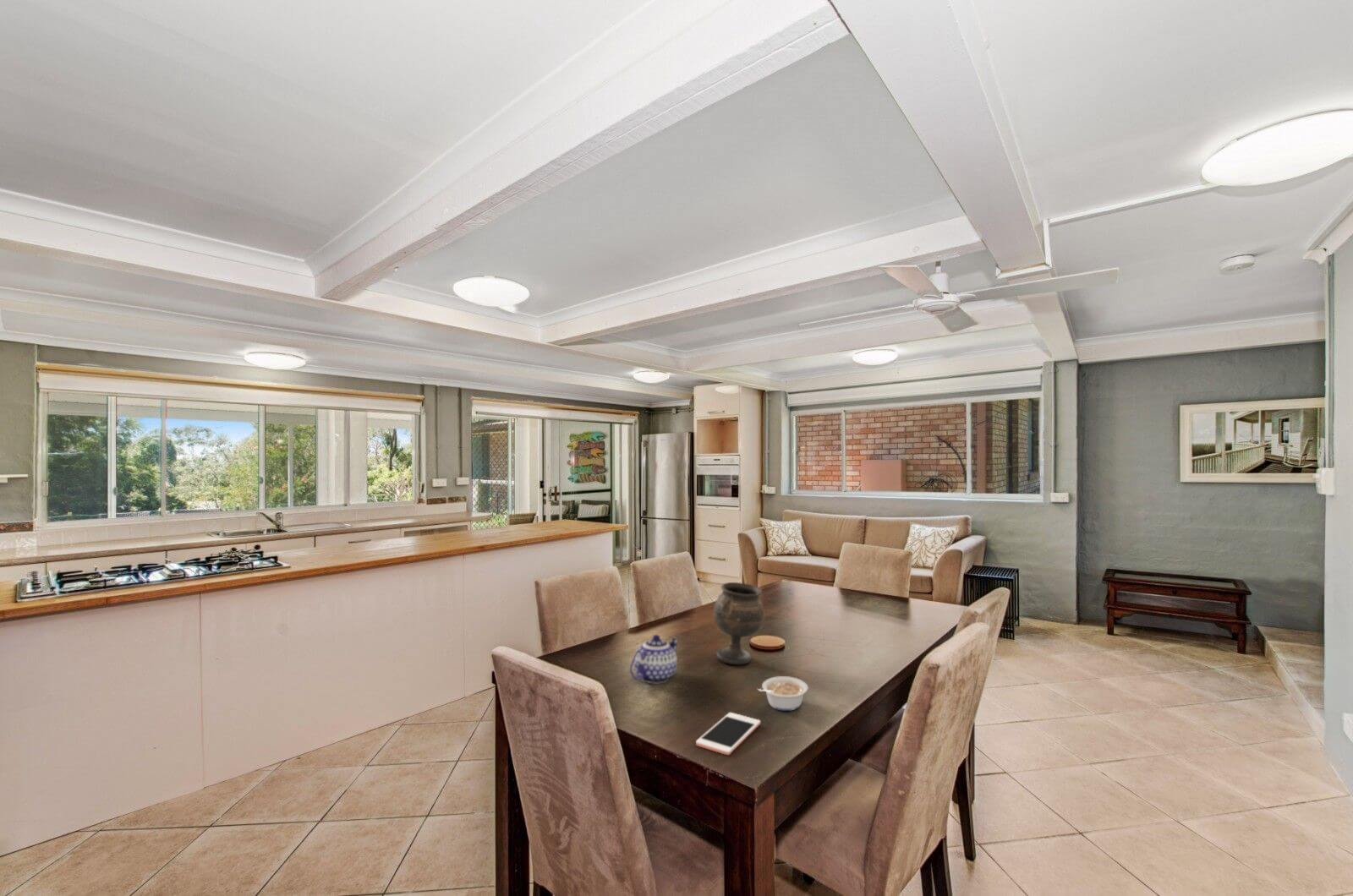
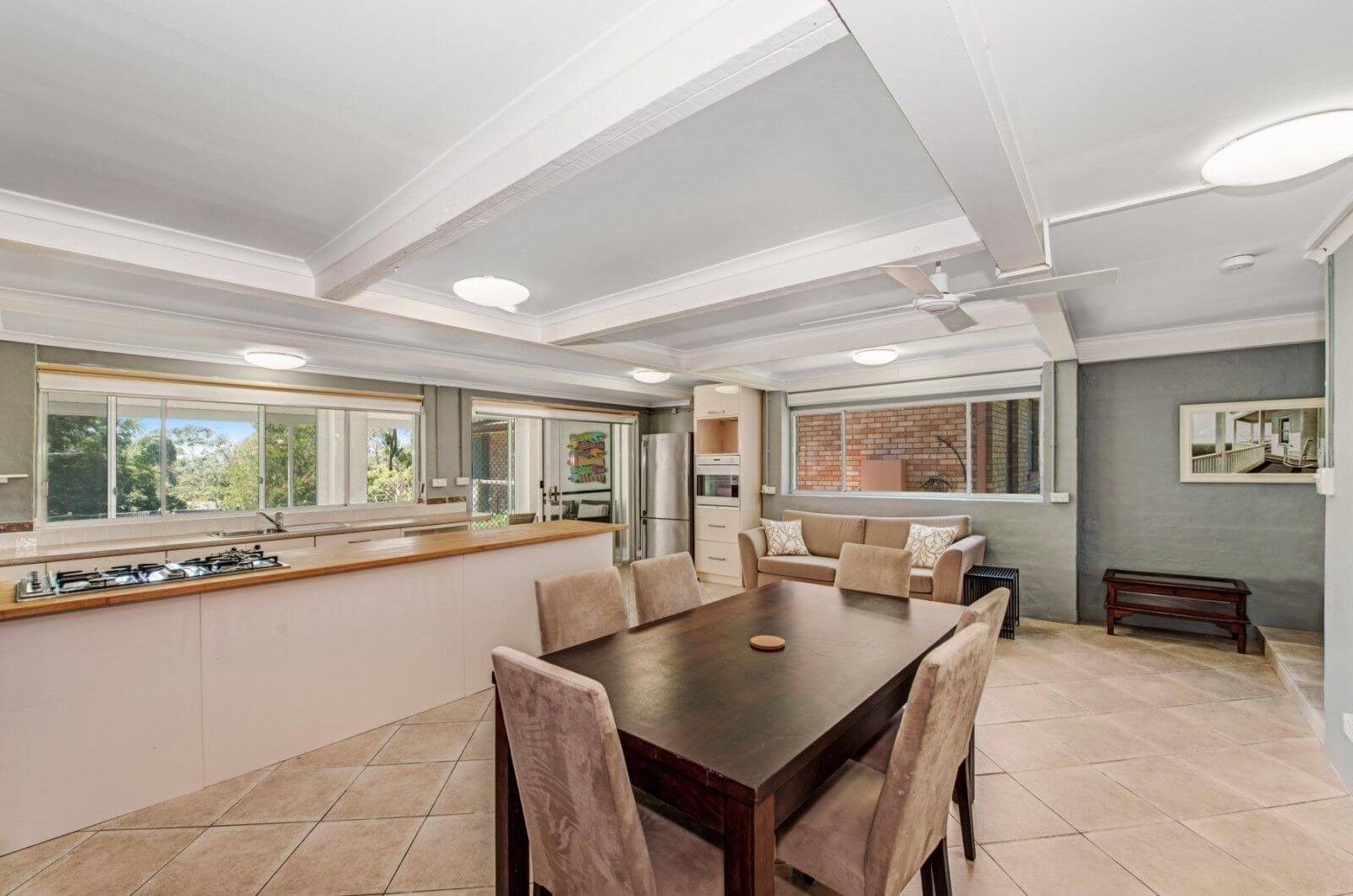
- teapot [629,634,678,684]
- goblet [713,582,765,665]
- legume [757,675,808,712]
- cell phone [695,712,761,756]
